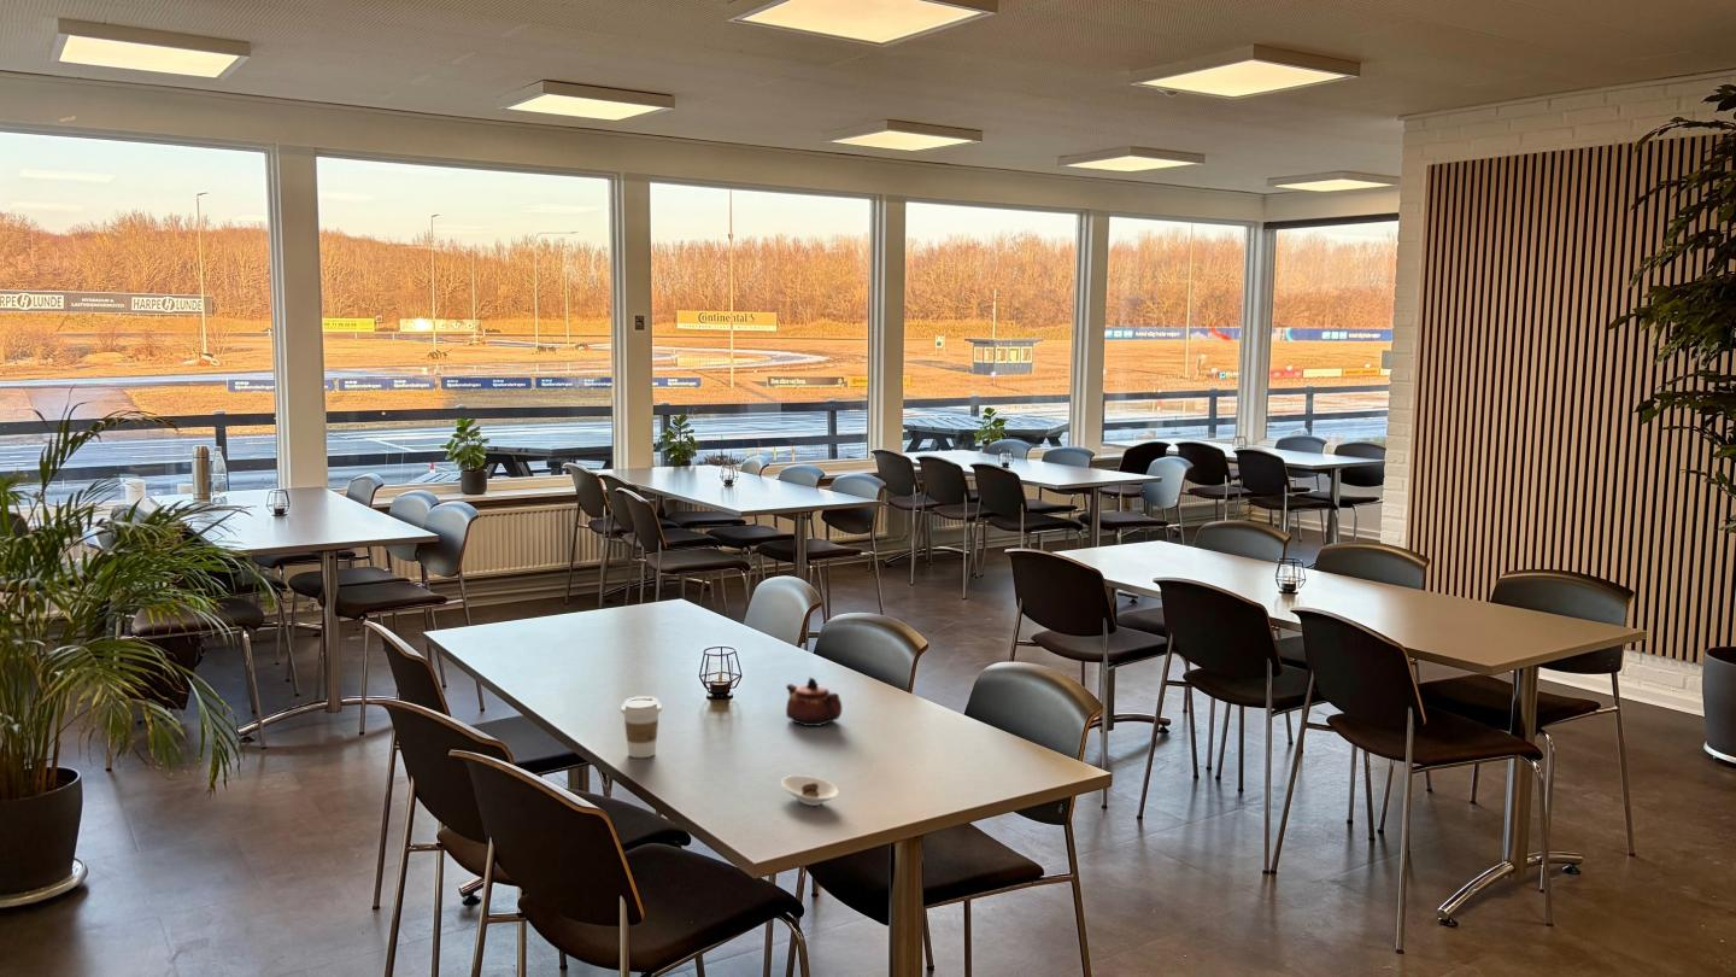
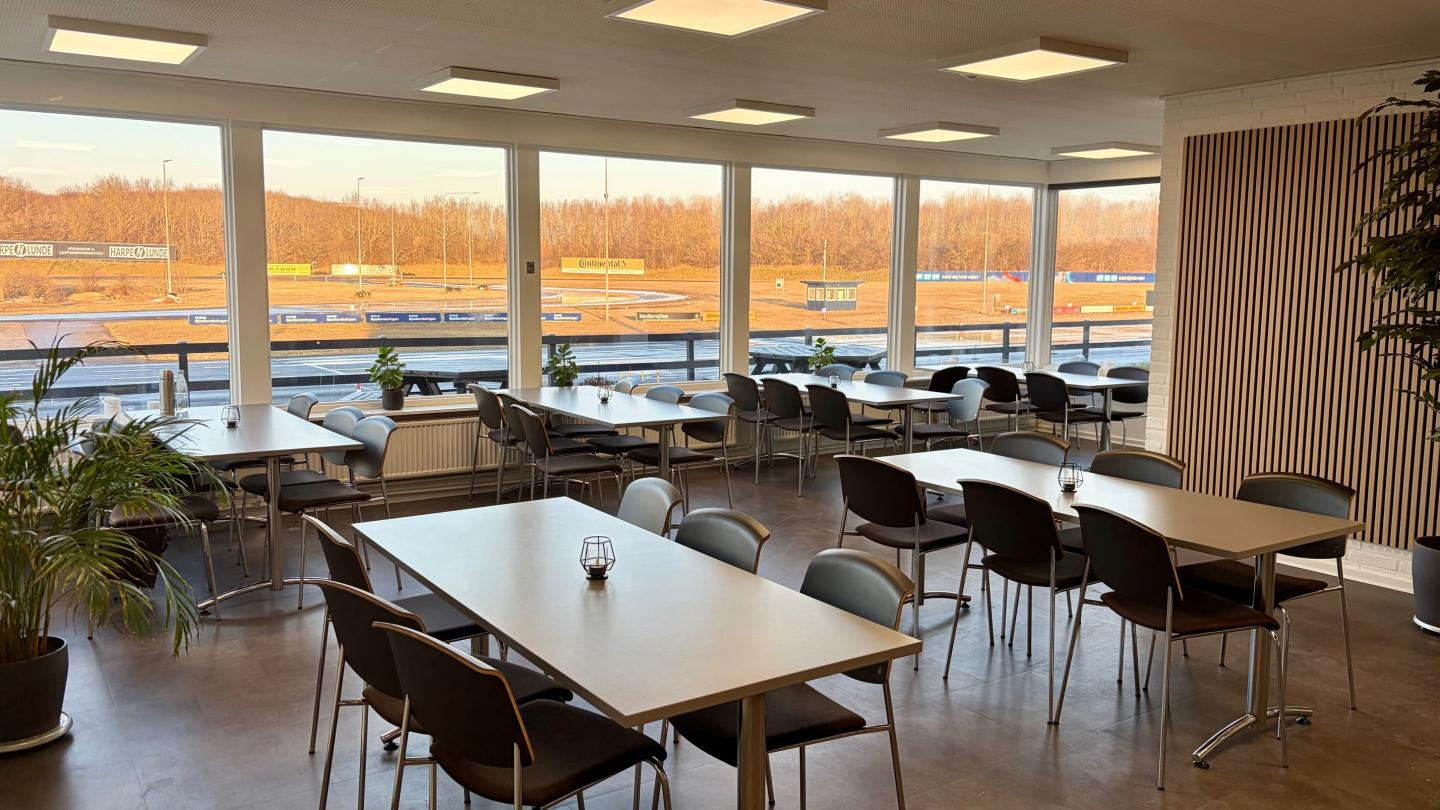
- saucer [780,774,839,807]
- teapot [785,677,843,727]
- coffee cup [620,695,663,759]
